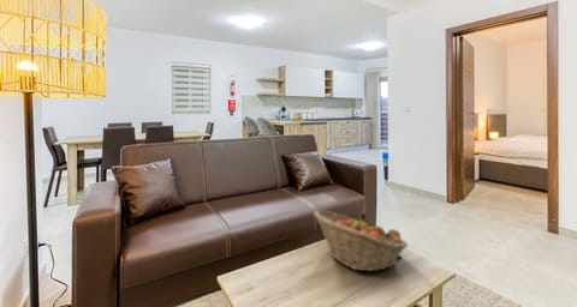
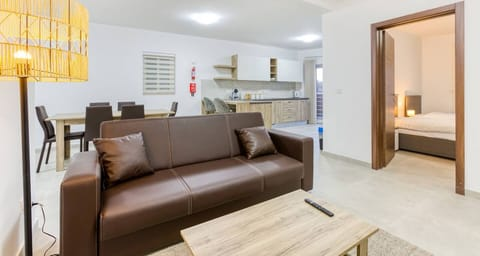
- fruit basket [313,209,409,272]
